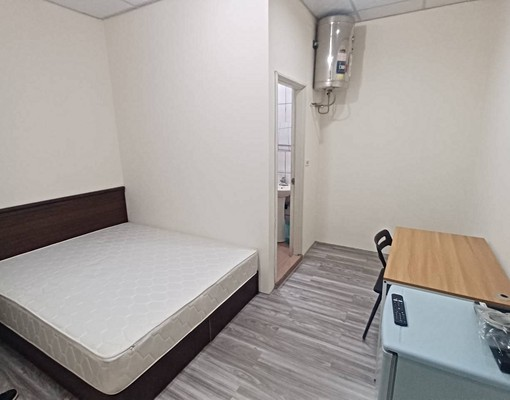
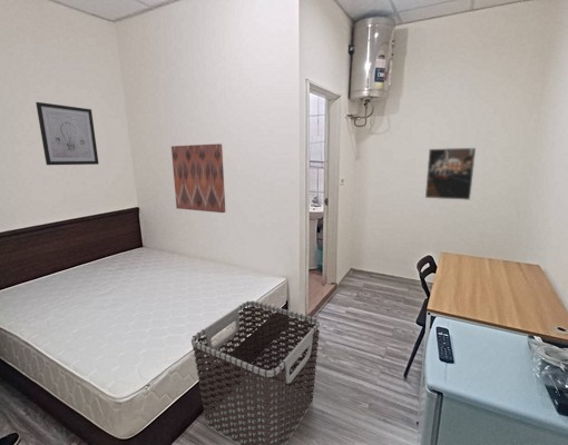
+ clothes hamper [190,299,321,445]
+ wall art [35,101,100,166]
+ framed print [424,147,477,201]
+ wall art [170,142,226,214]
